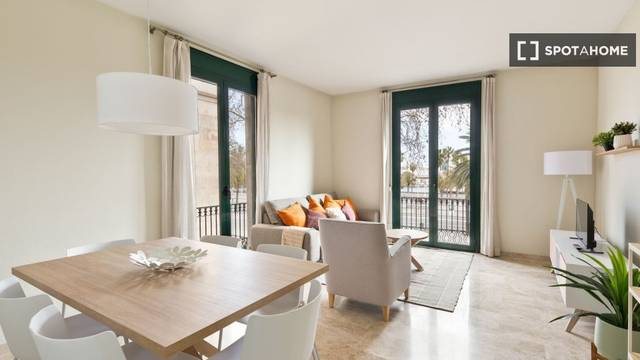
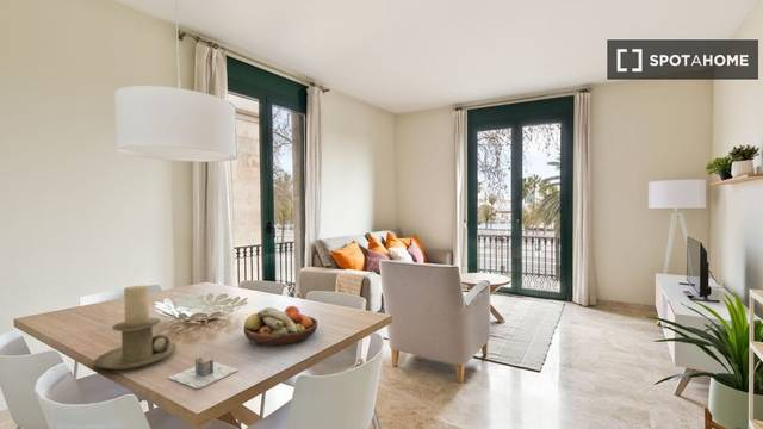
+ napkin holder [168,356,240,390]
+ candle holder [93,284,178,371]
+ fruit bowl [242,305,318,347]
